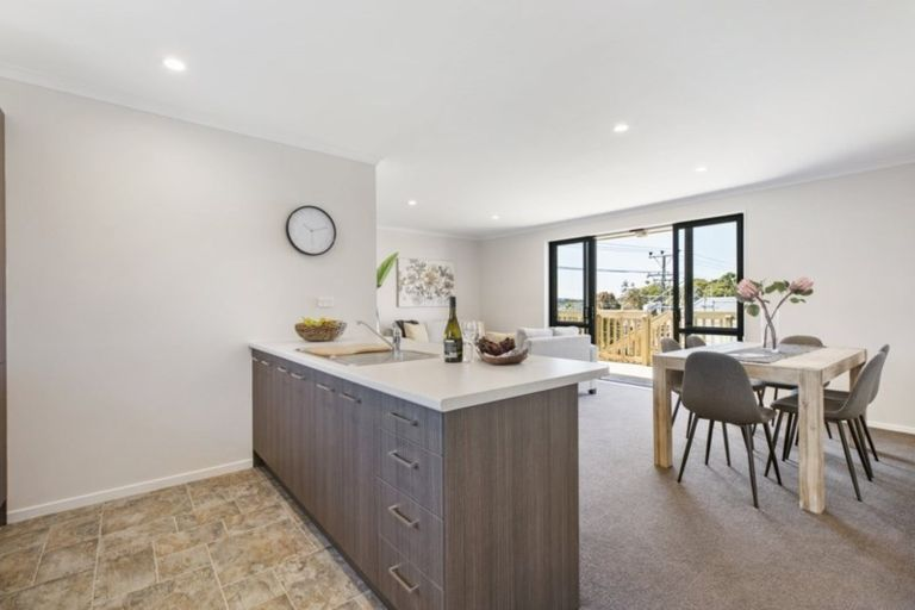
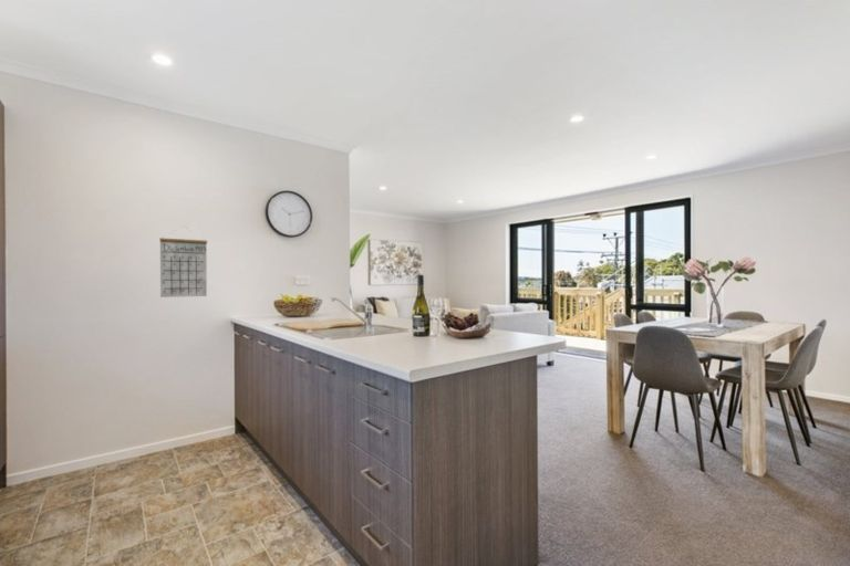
+ calendar [158,226,208,298]
